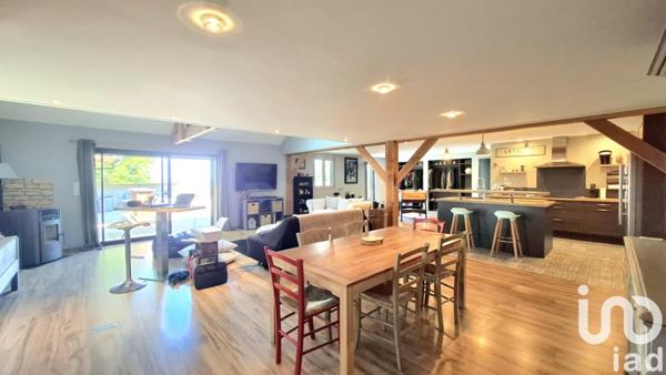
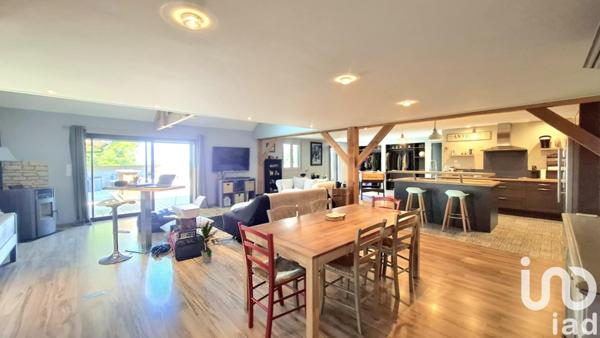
+ indoor plant [188,219,222,264]
